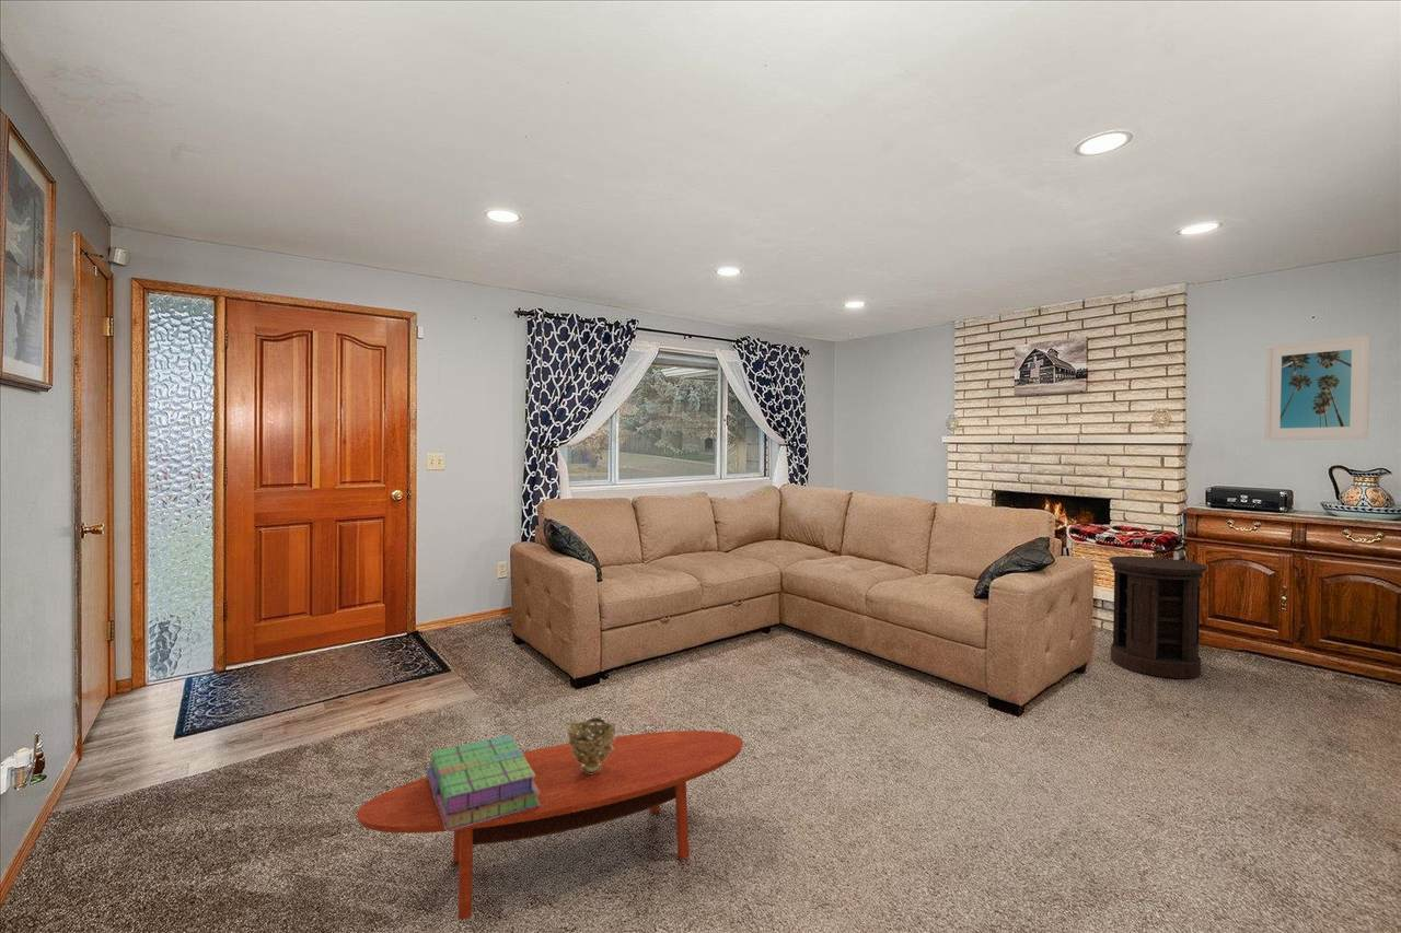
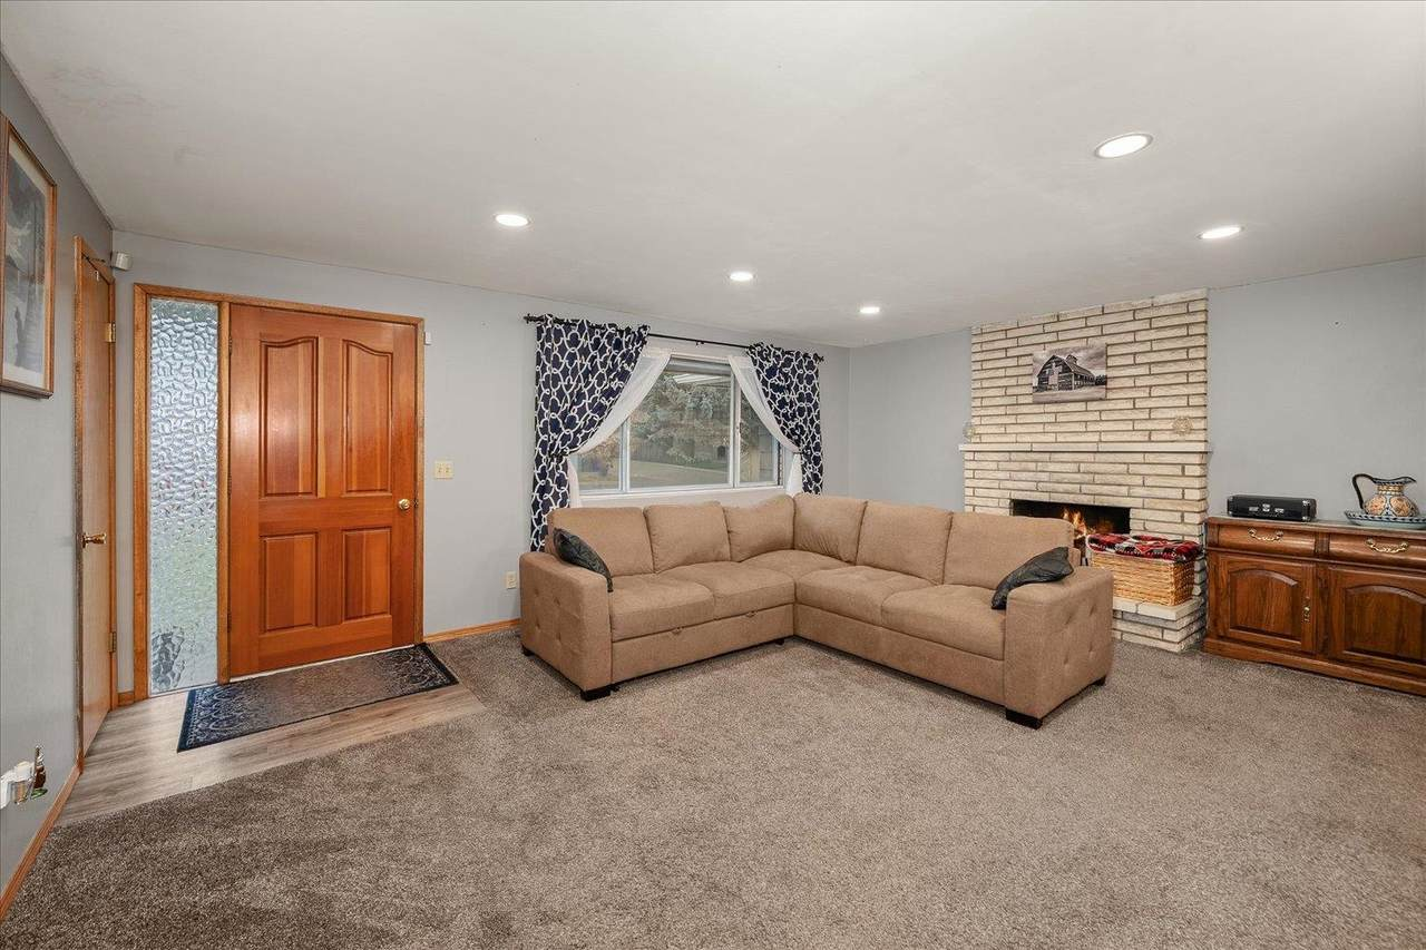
- decorative bowl [567,716,616,774]
- coffee table [356,730,744,921]
- side table [1108,555,1208,679]
- stack of books [426,734,540,832]
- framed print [1263,335,1371,441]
